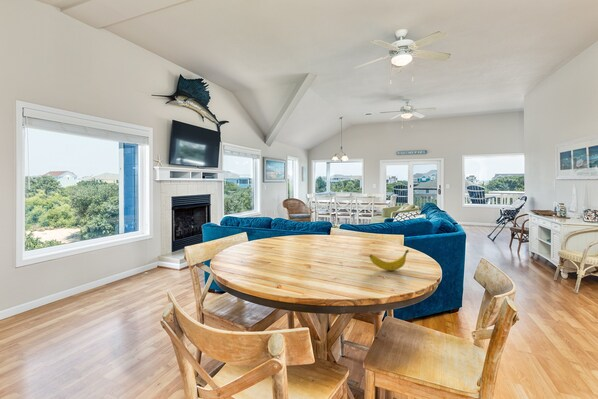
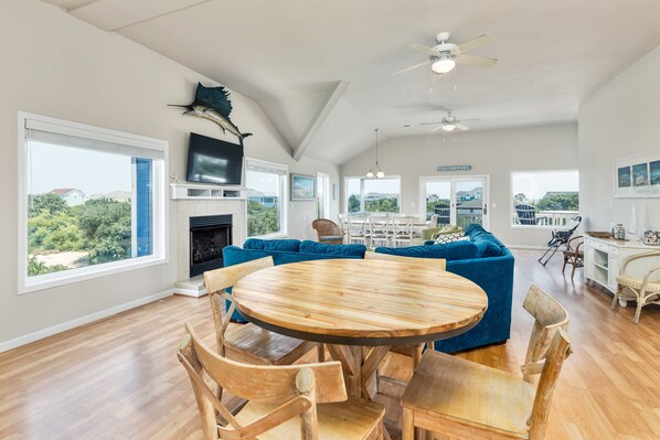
- banana [368,249,410,272]
